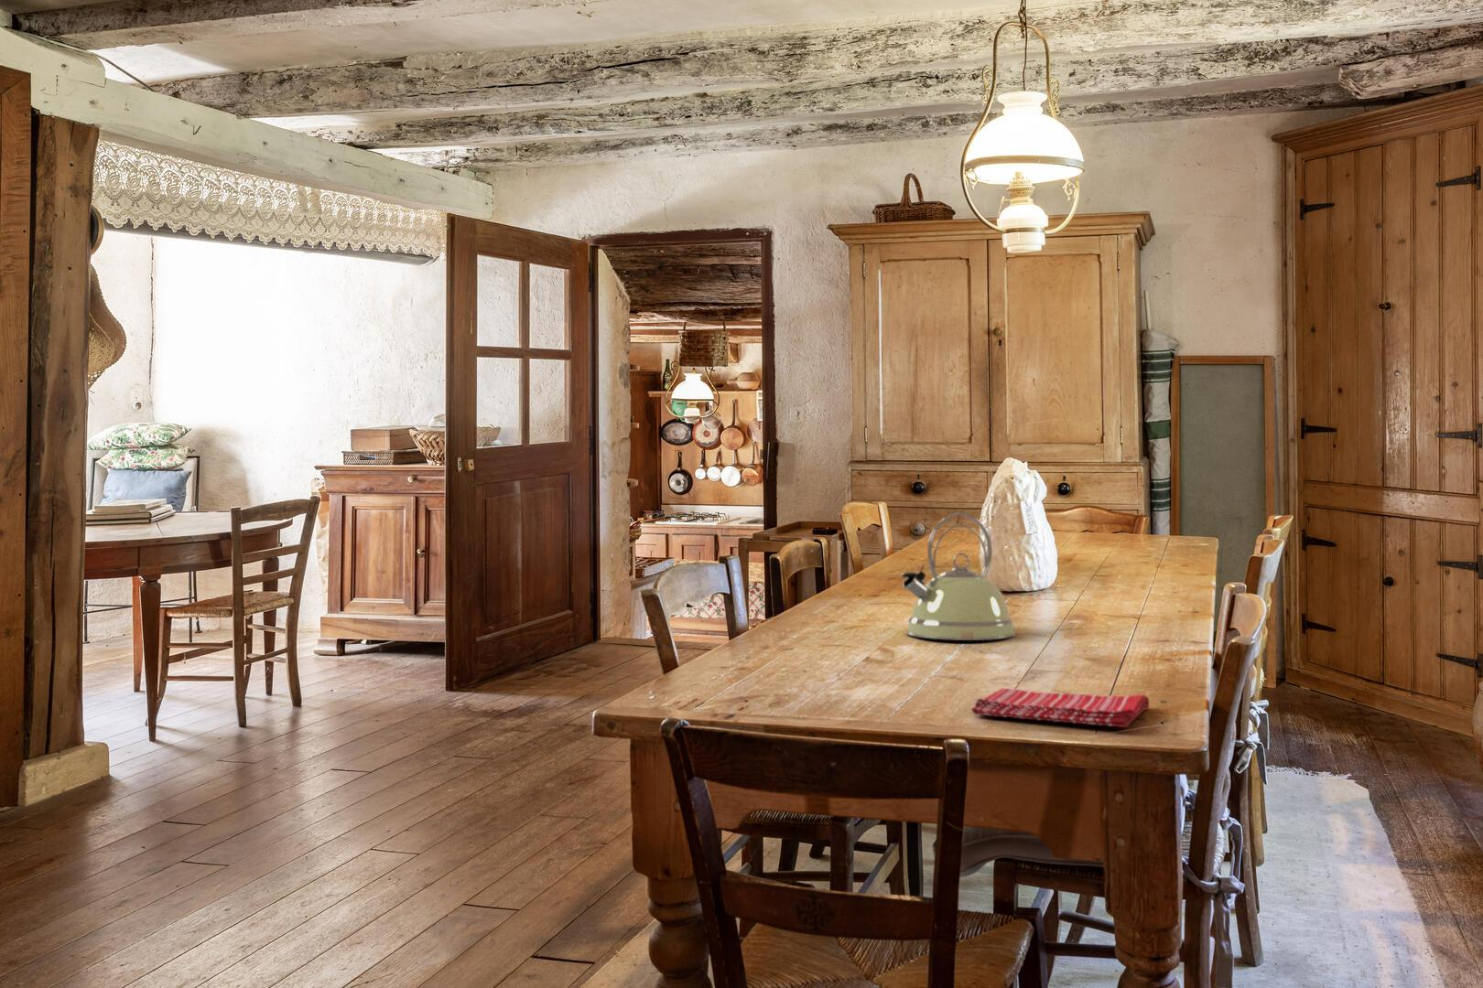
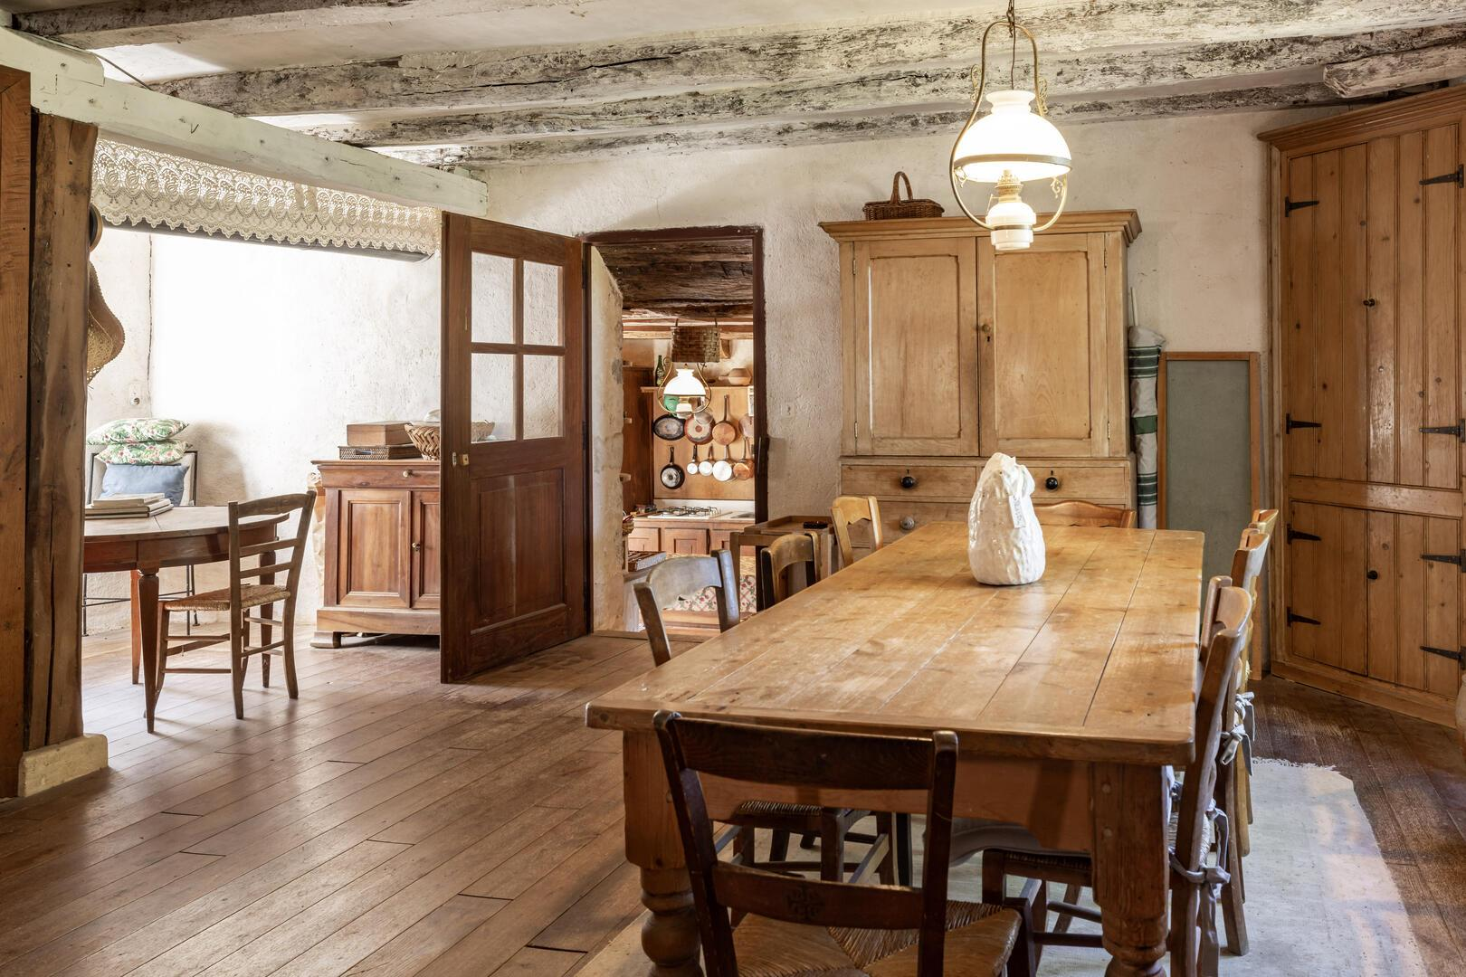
- dish towel [970,687,1150,728]
- kettle [900,513,1016,642]
